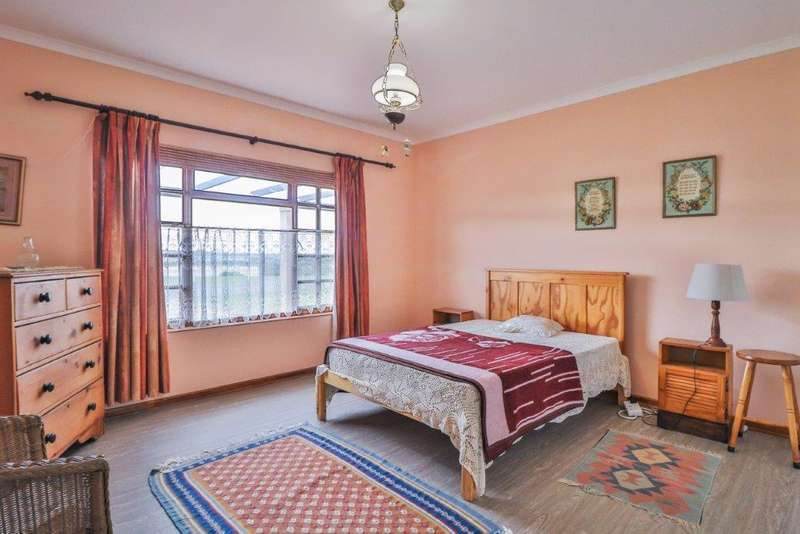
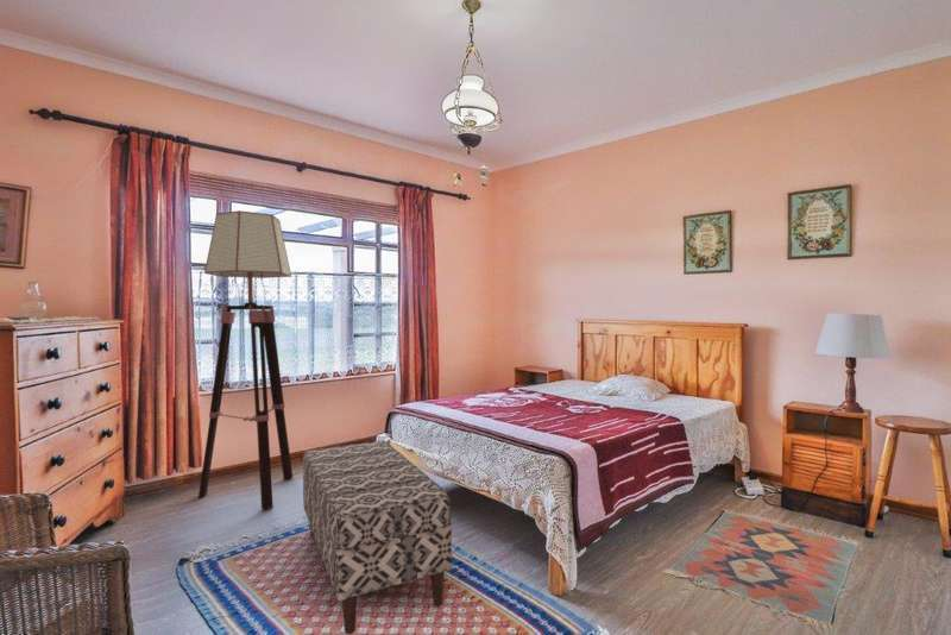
+ floor lamp [197,209,294,511]
+ bench [302,439,453,635]
